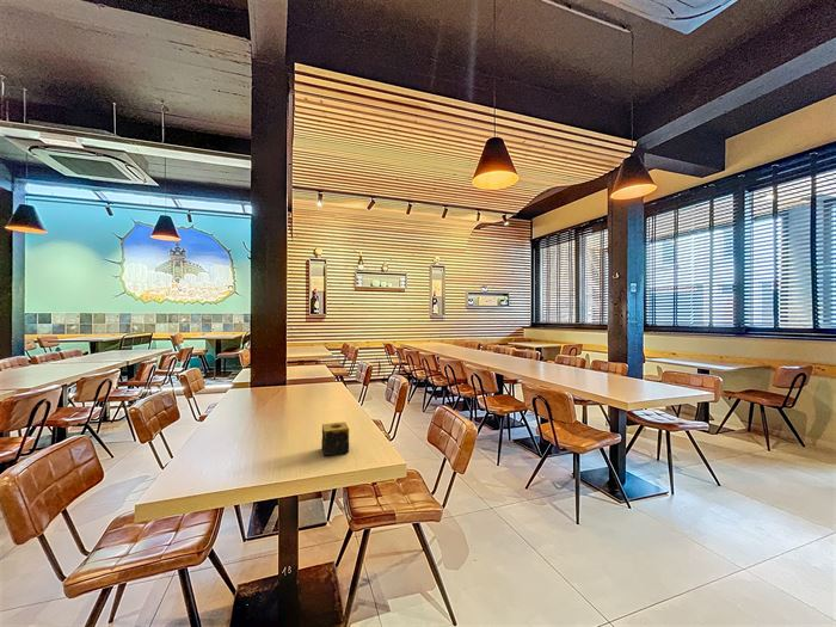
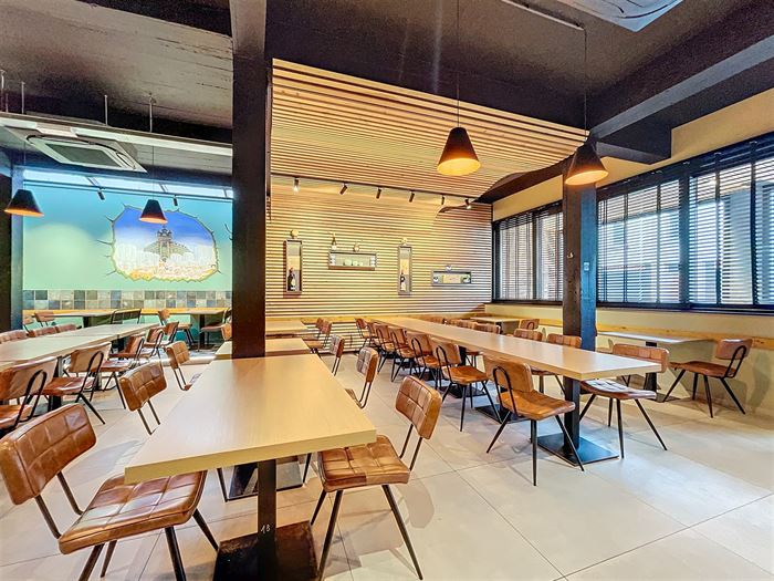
- candle [320,420,350,457]
